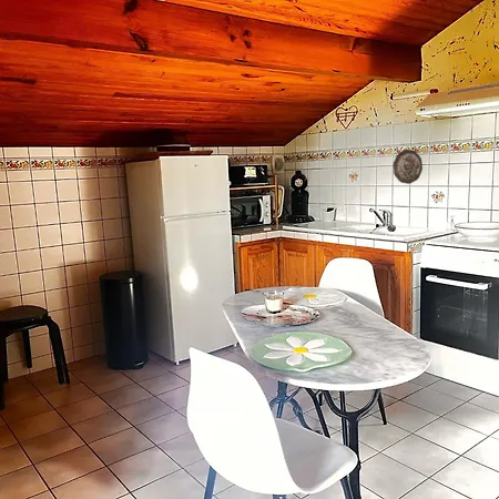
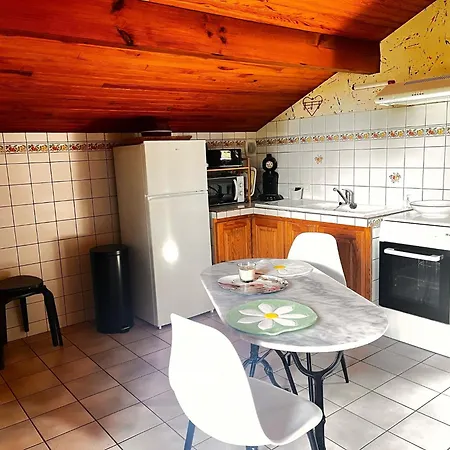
- decorative plate [393,149,424,185]
